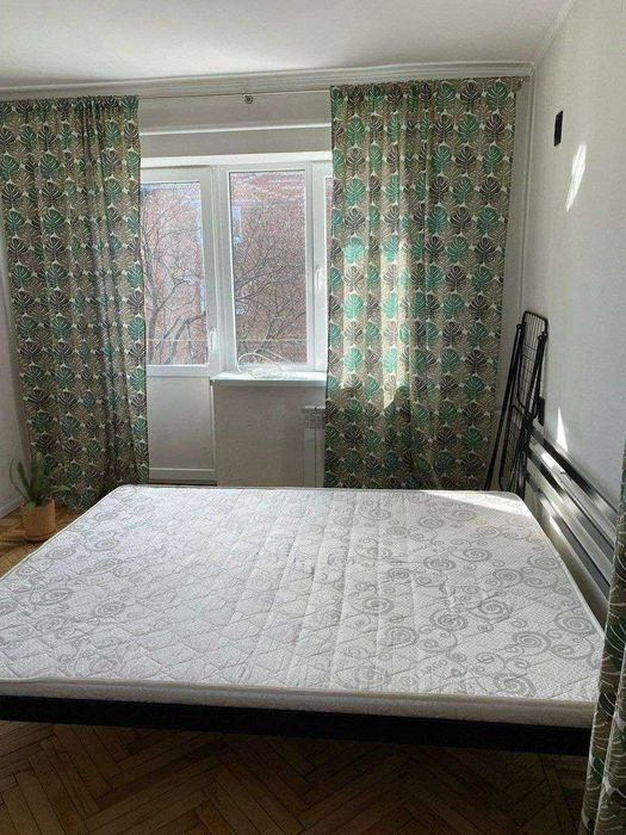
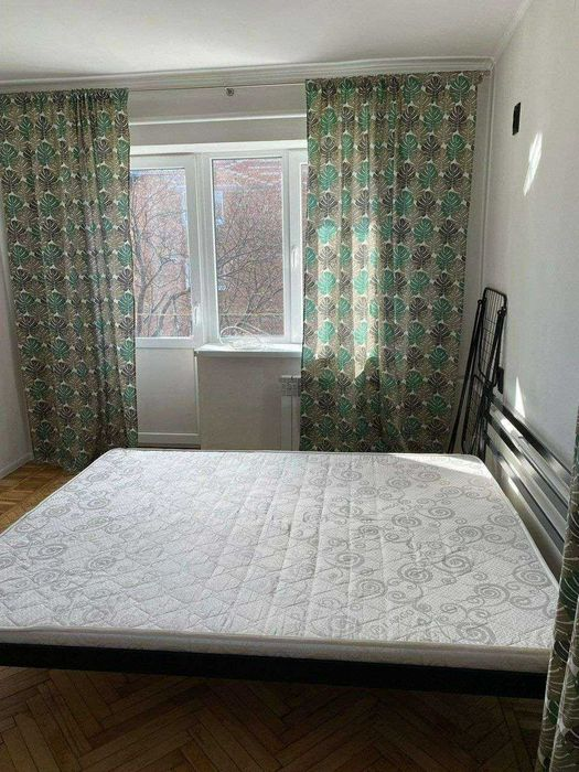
- house plant [8,450,73,543]
